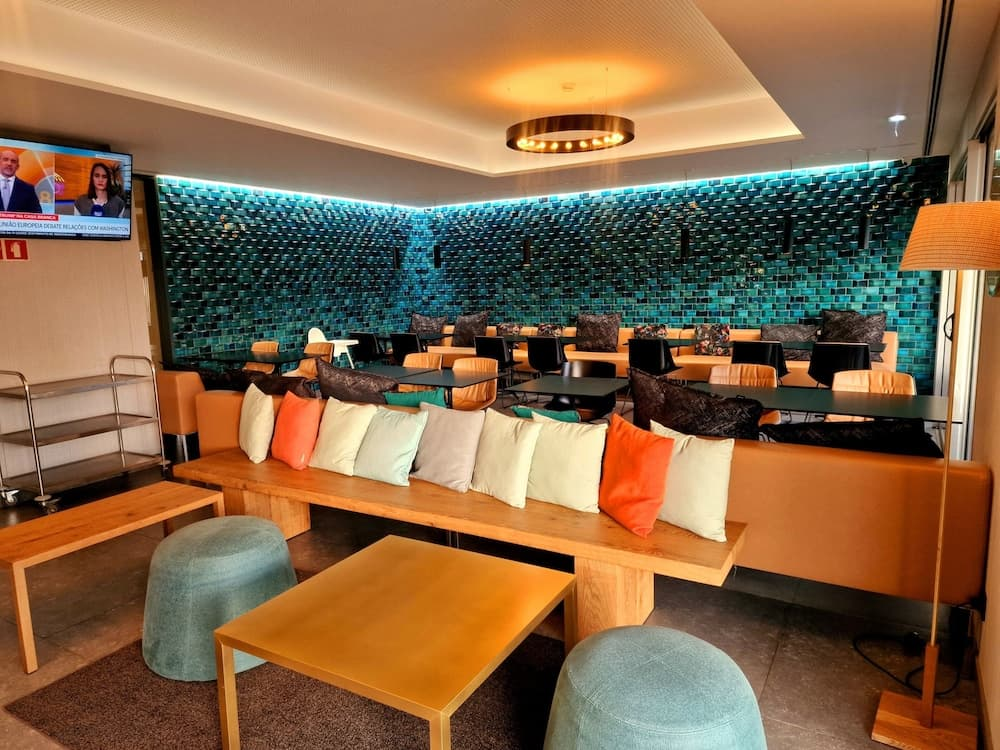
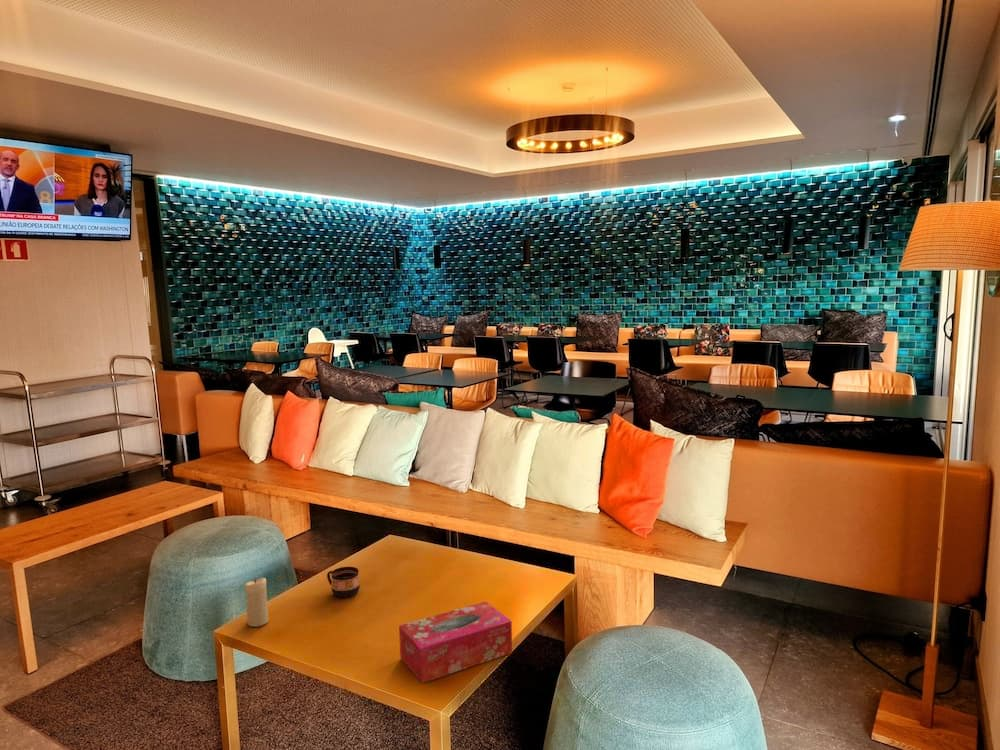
+ candle [244,577,270,628]
+ cup [326,566,361,598]
+ tissue box [398,600,513,684]
